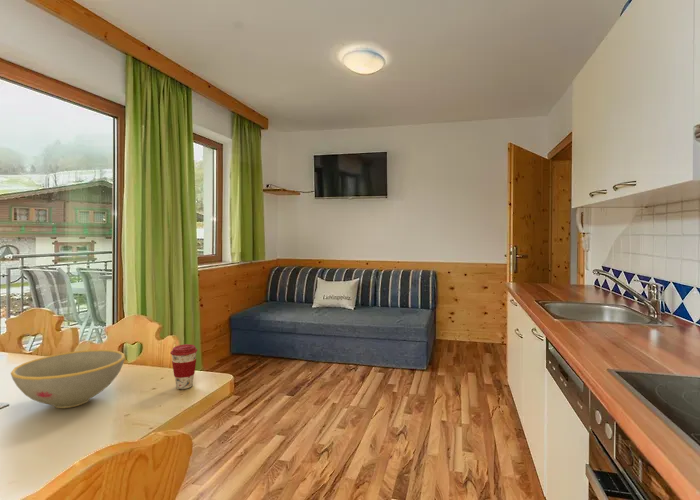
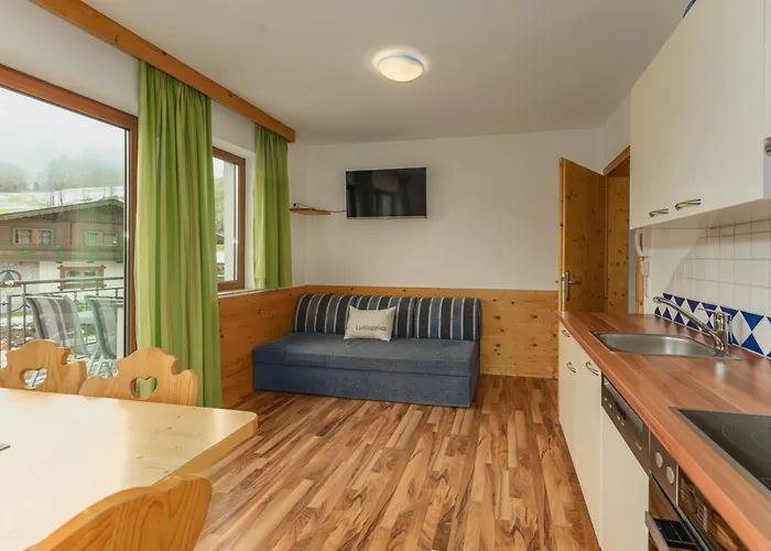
- coffee cup [170,343,198,390]
- bowl [10,349,126,409]
